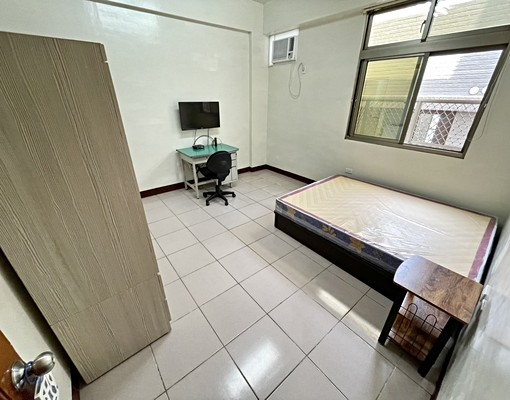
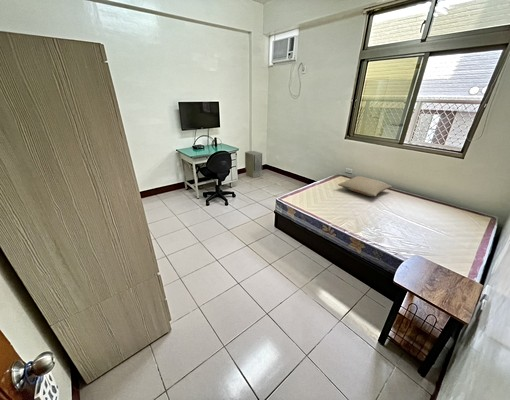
+ pillow [337,175,393,197]
+ air purifier [244,150,263,178]
